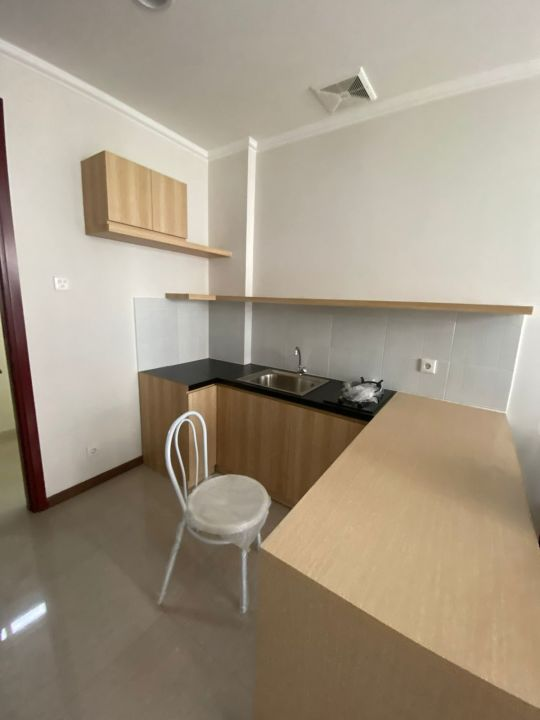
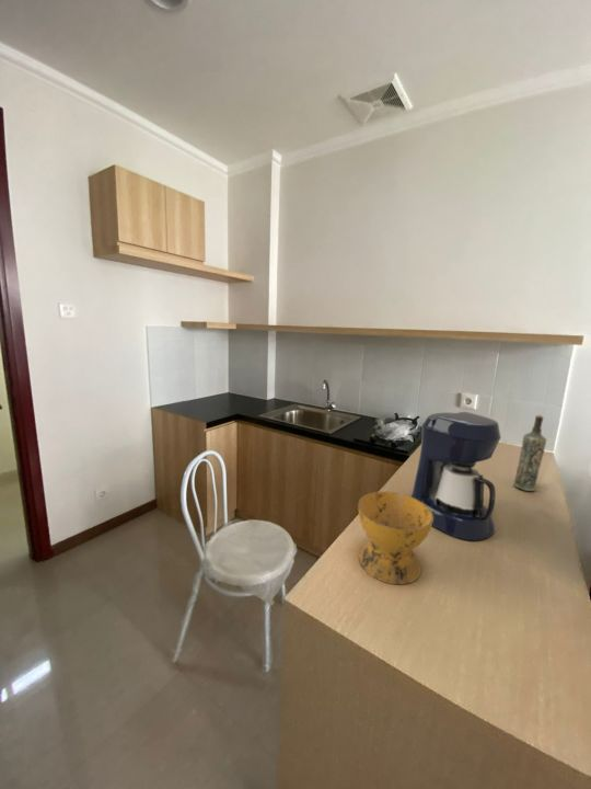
+ coffee maker [409,411,502,541]
+ bowl [357,491,433,585]
+ bottle [513,414,547,492]
